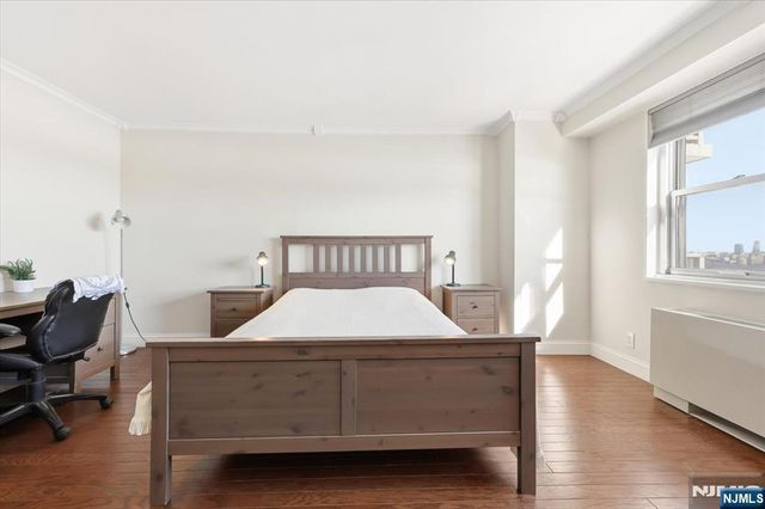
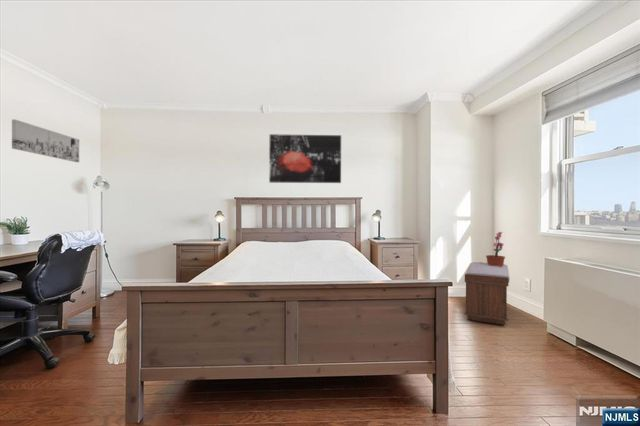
+ wall art [268,133,342,184]
+ bench [463,261,511,326]
+ wall art [11,119,80,163]
+ potted plant [480,231,506,267]
